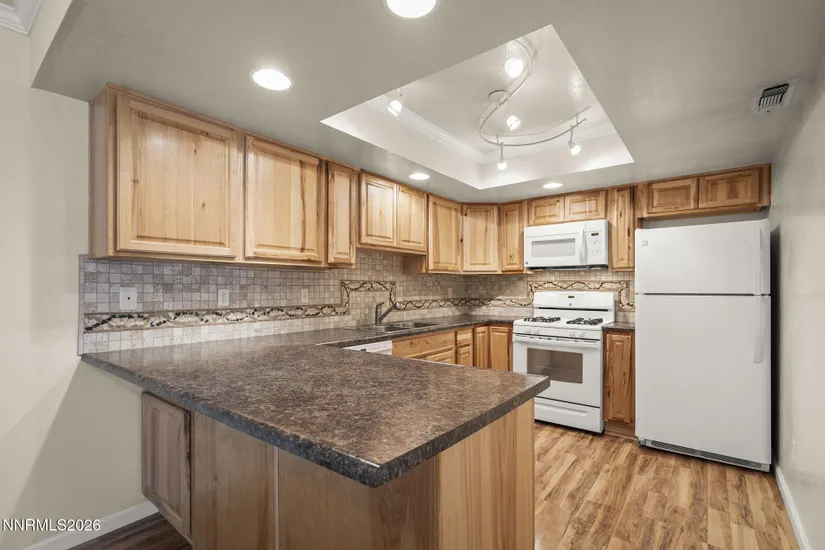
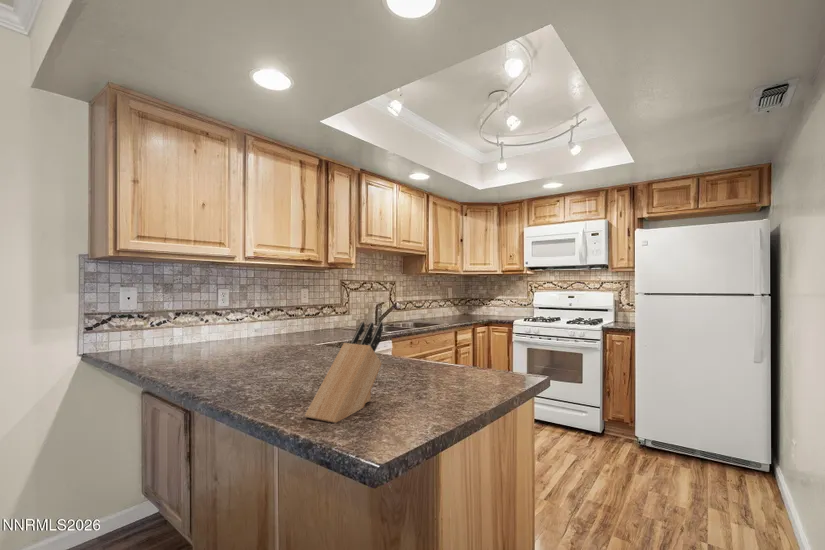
+ knife block [304,321,384,424]
